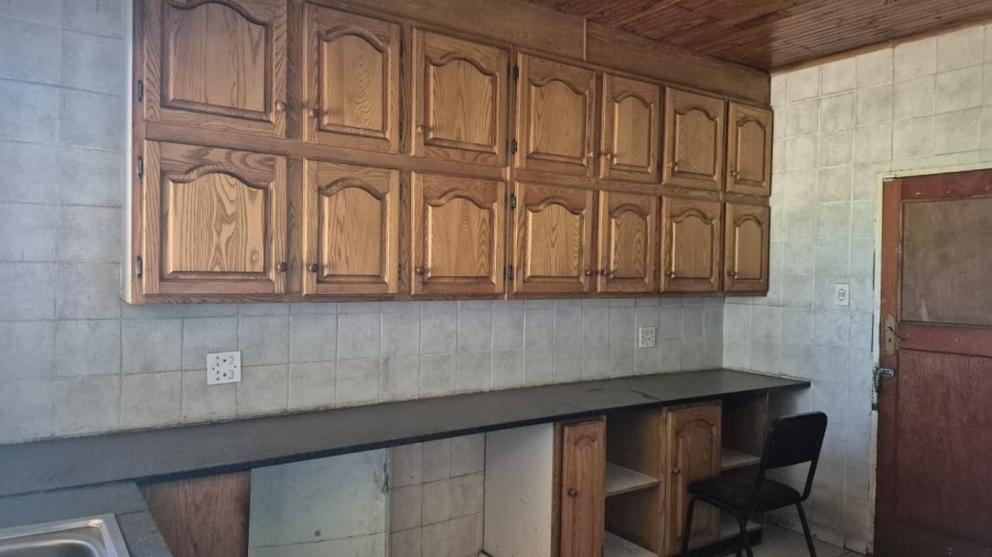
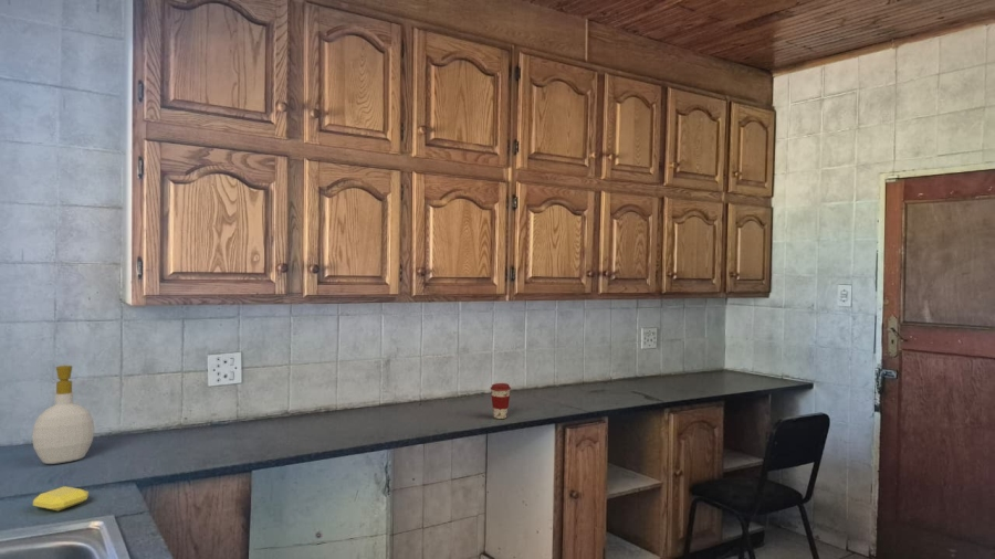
+ soap bar [32,485,90,511]
+ soap bottle [31,365,95,465]
+ coffee cup [490,382,512,420]
